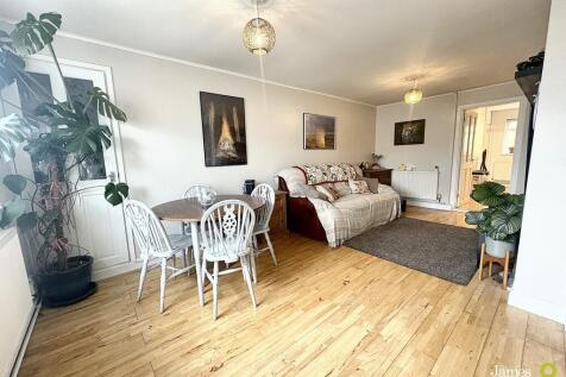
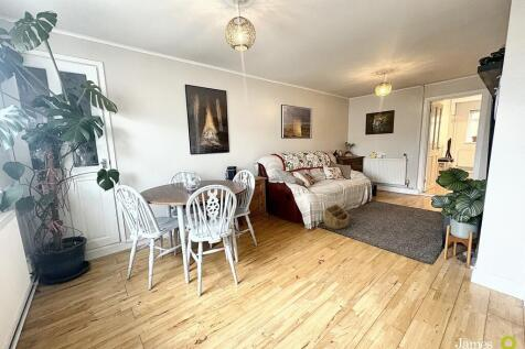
+ basket [323,203,350,230]
